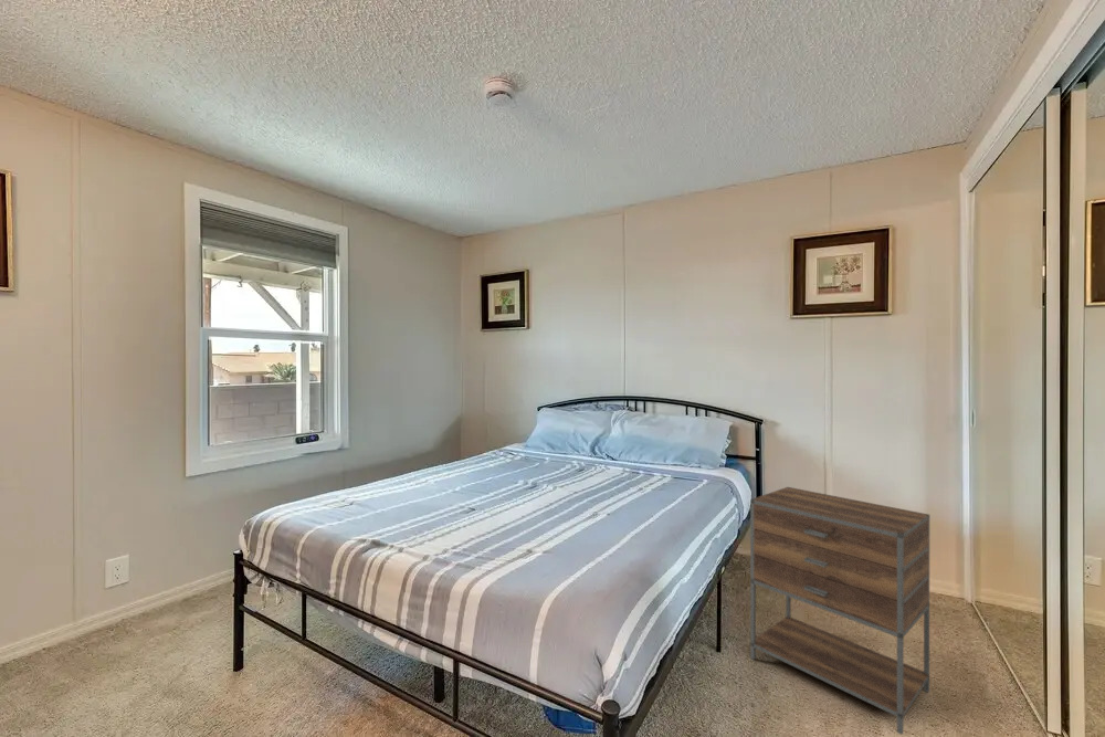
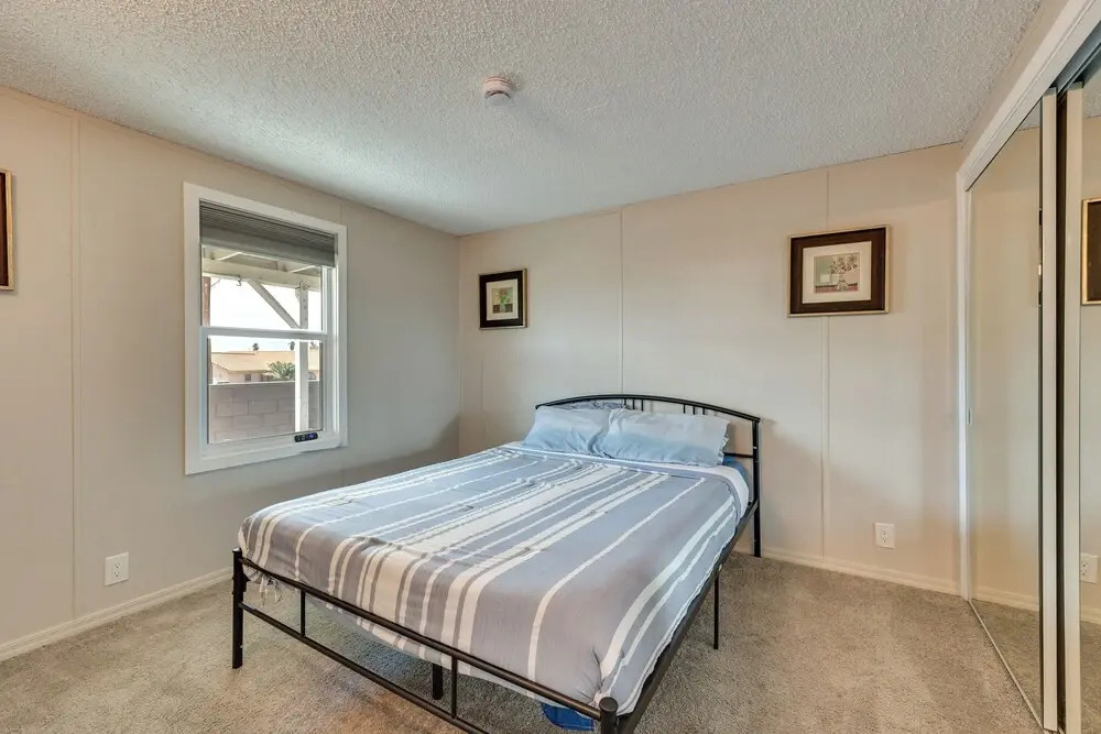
- nightstand [749,486,930,736]
